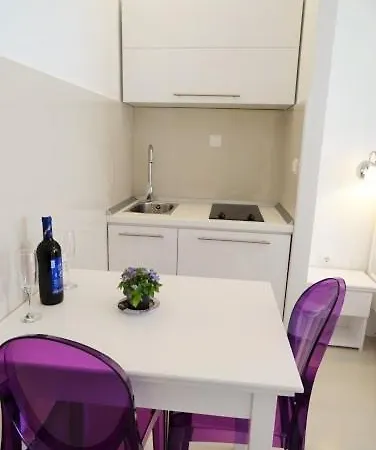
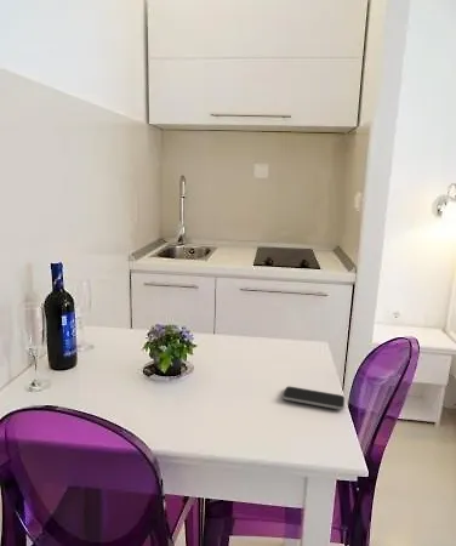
+ smartphone [281,386,346,411]
